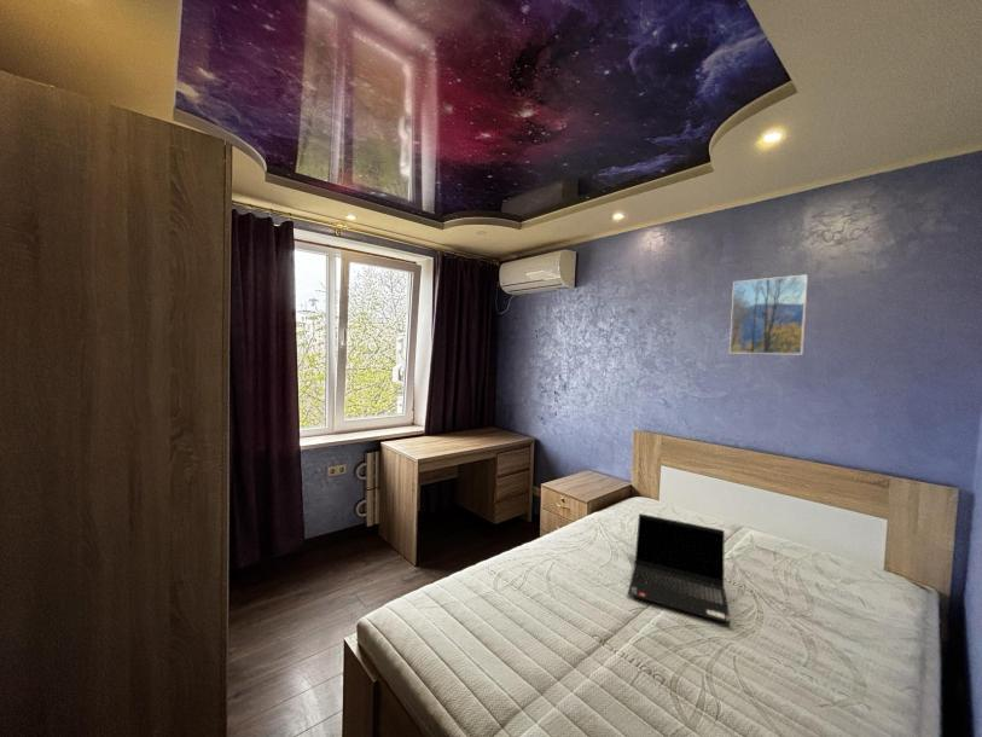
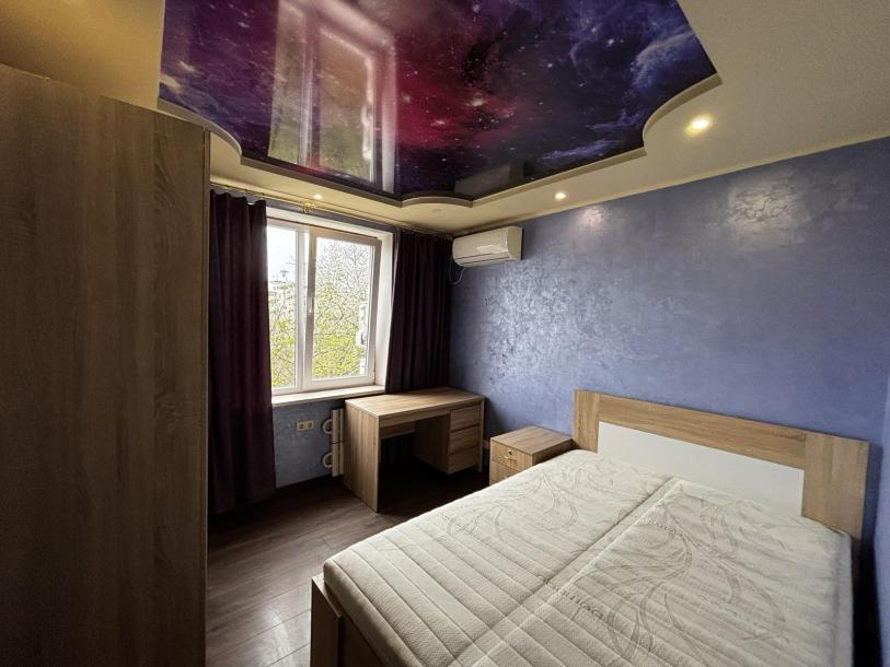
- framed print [728,273,809,356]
- laptop computer [627,512,732,625]
